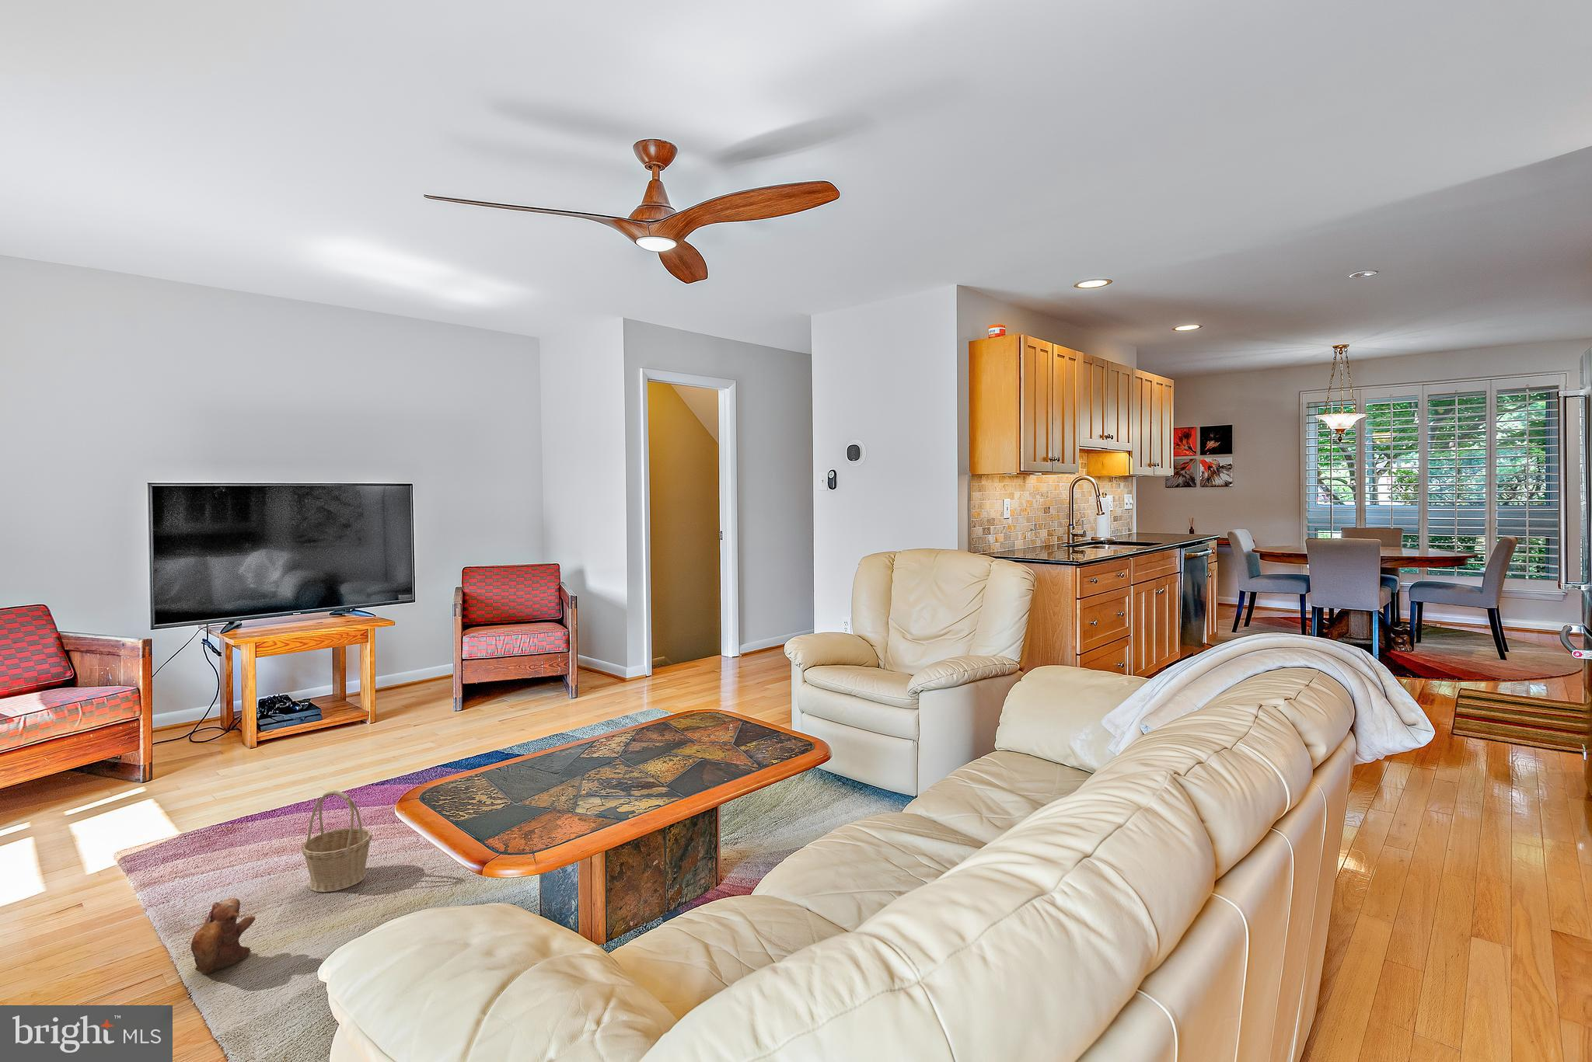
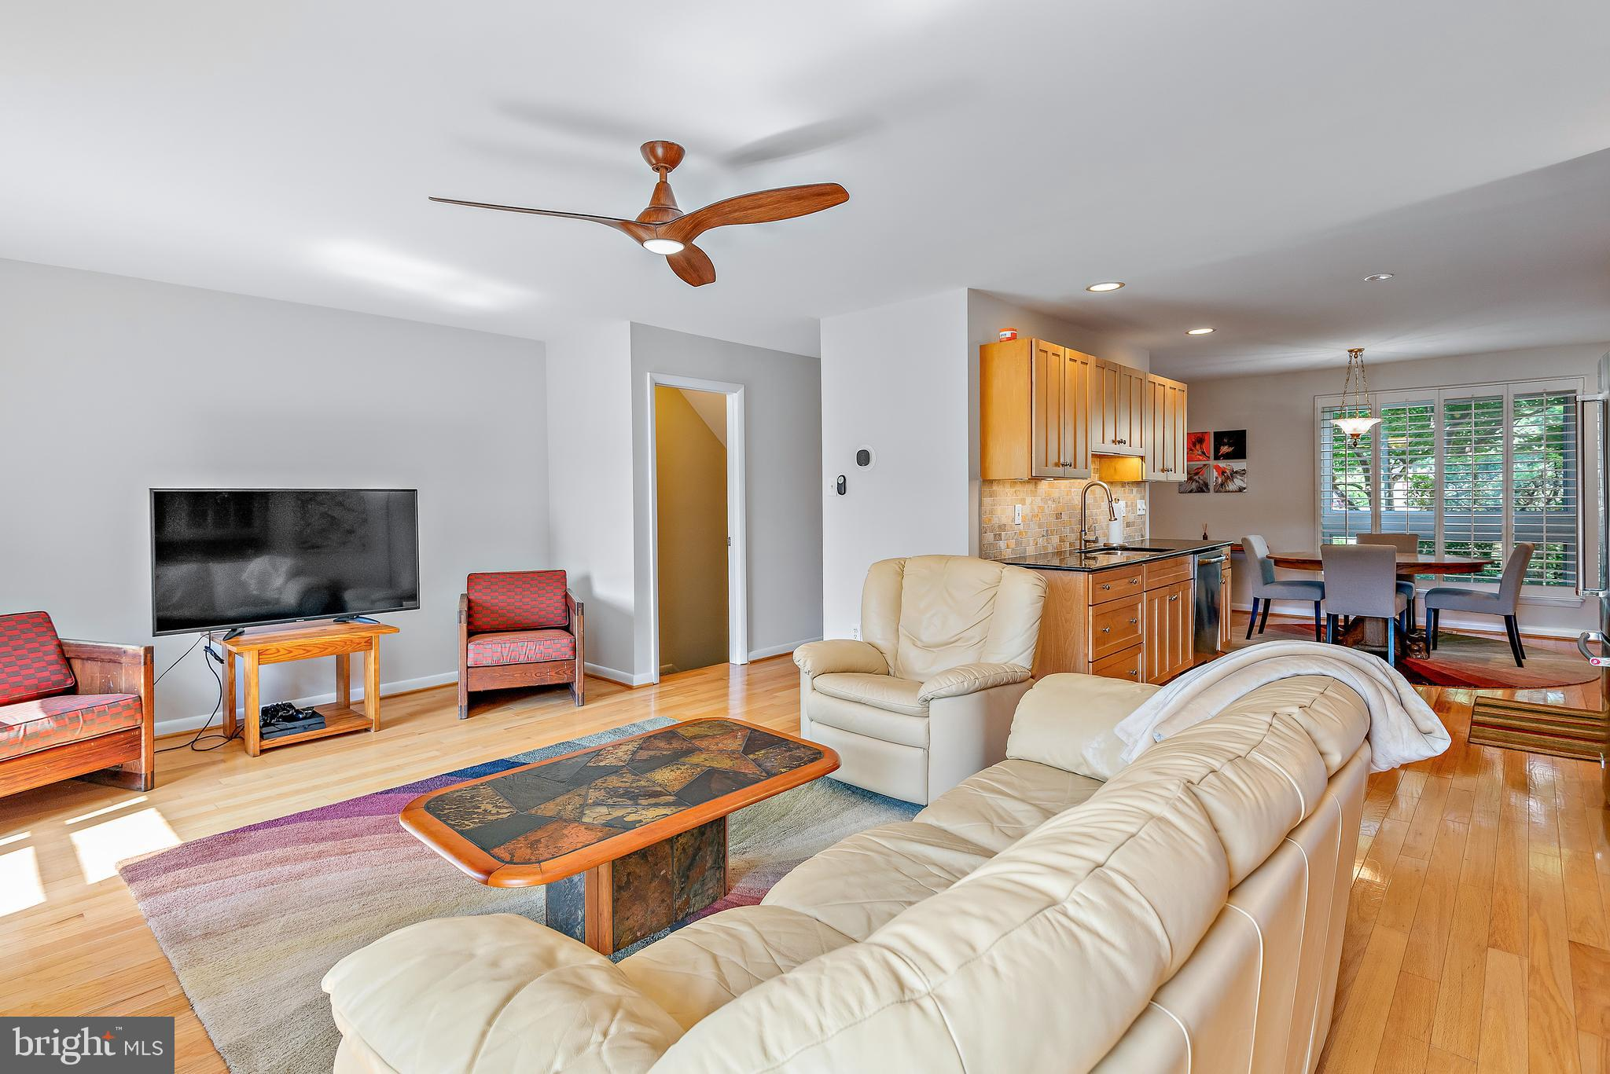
- plush toy [190,897,256,975]
- basket [301,789,373,893]
